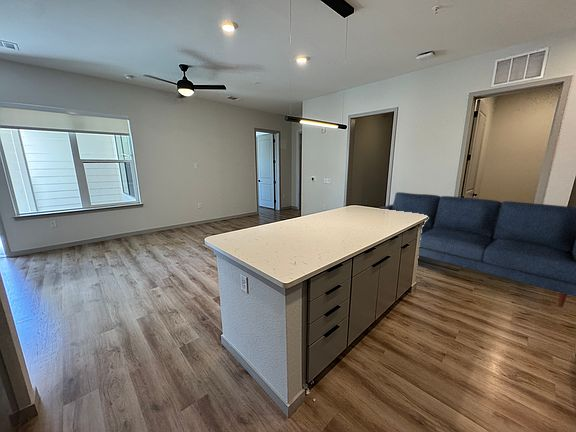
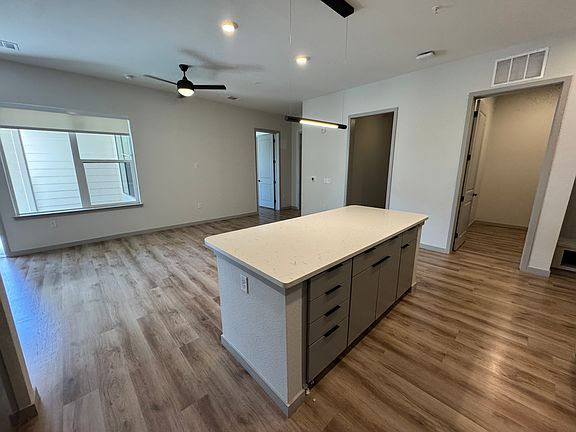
- sofa [379,191,576,308]
